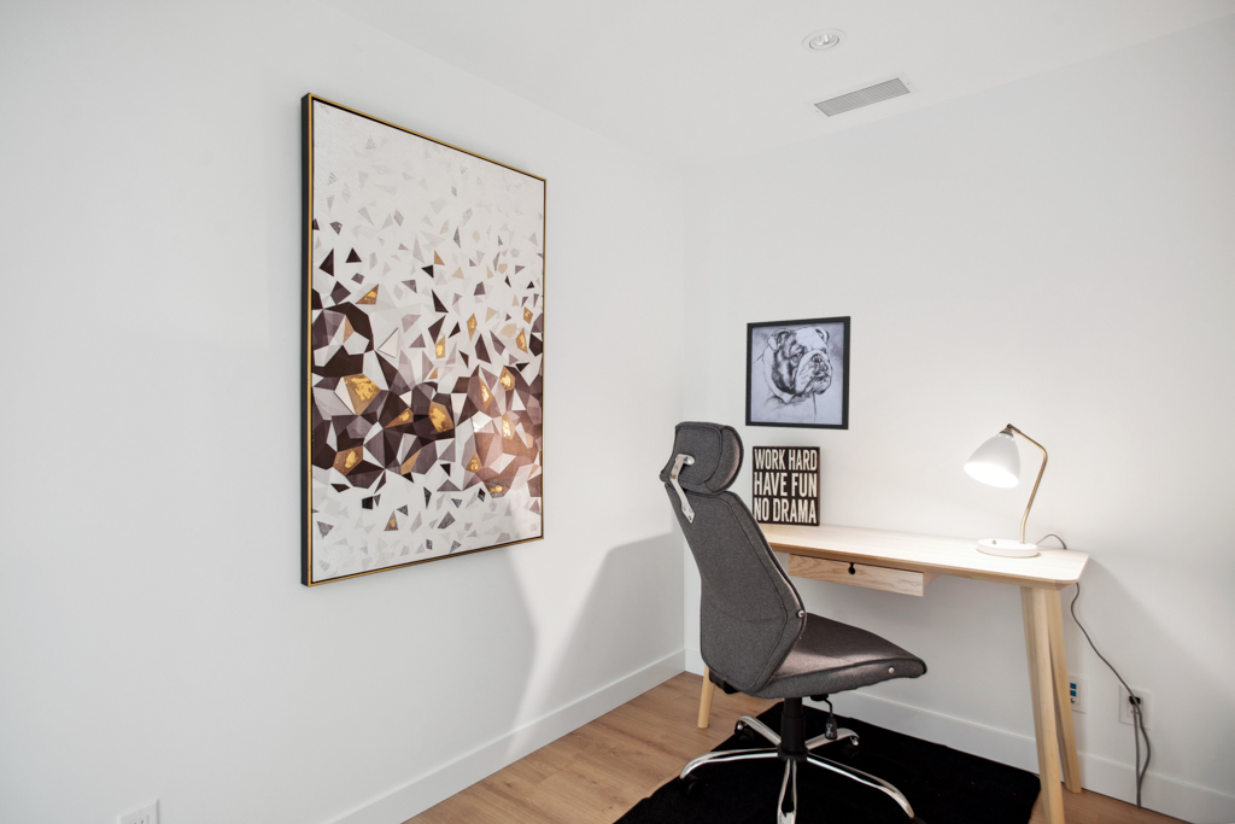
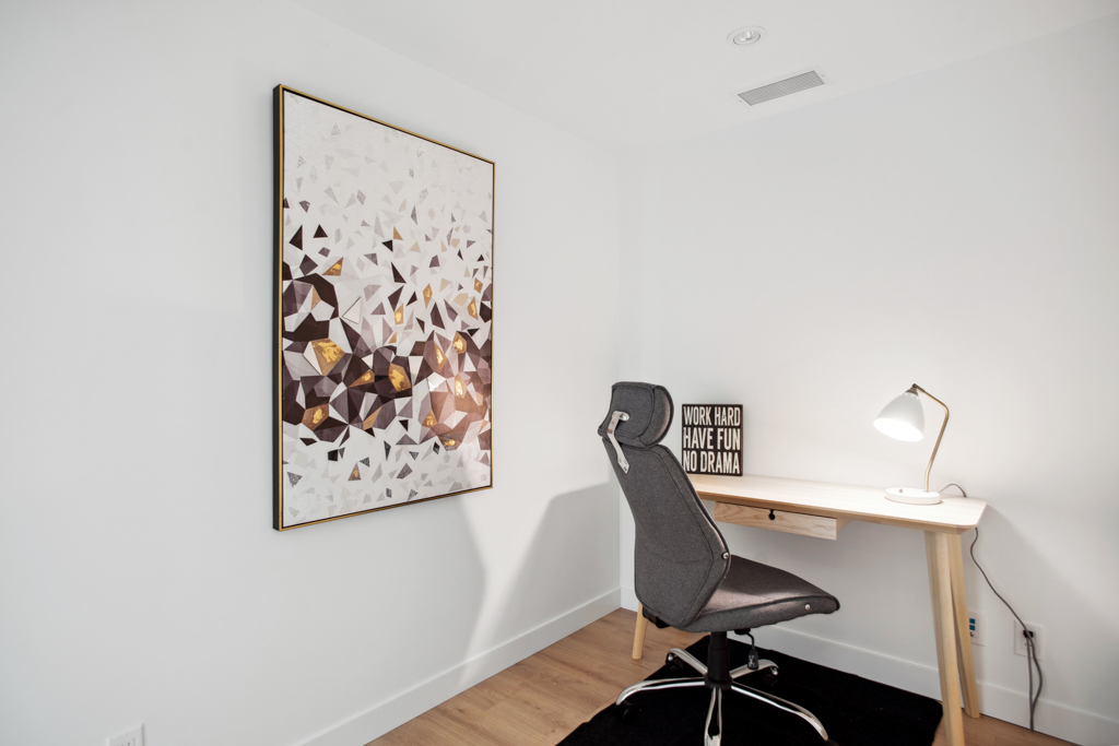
- wall art [744,315,851,431]
